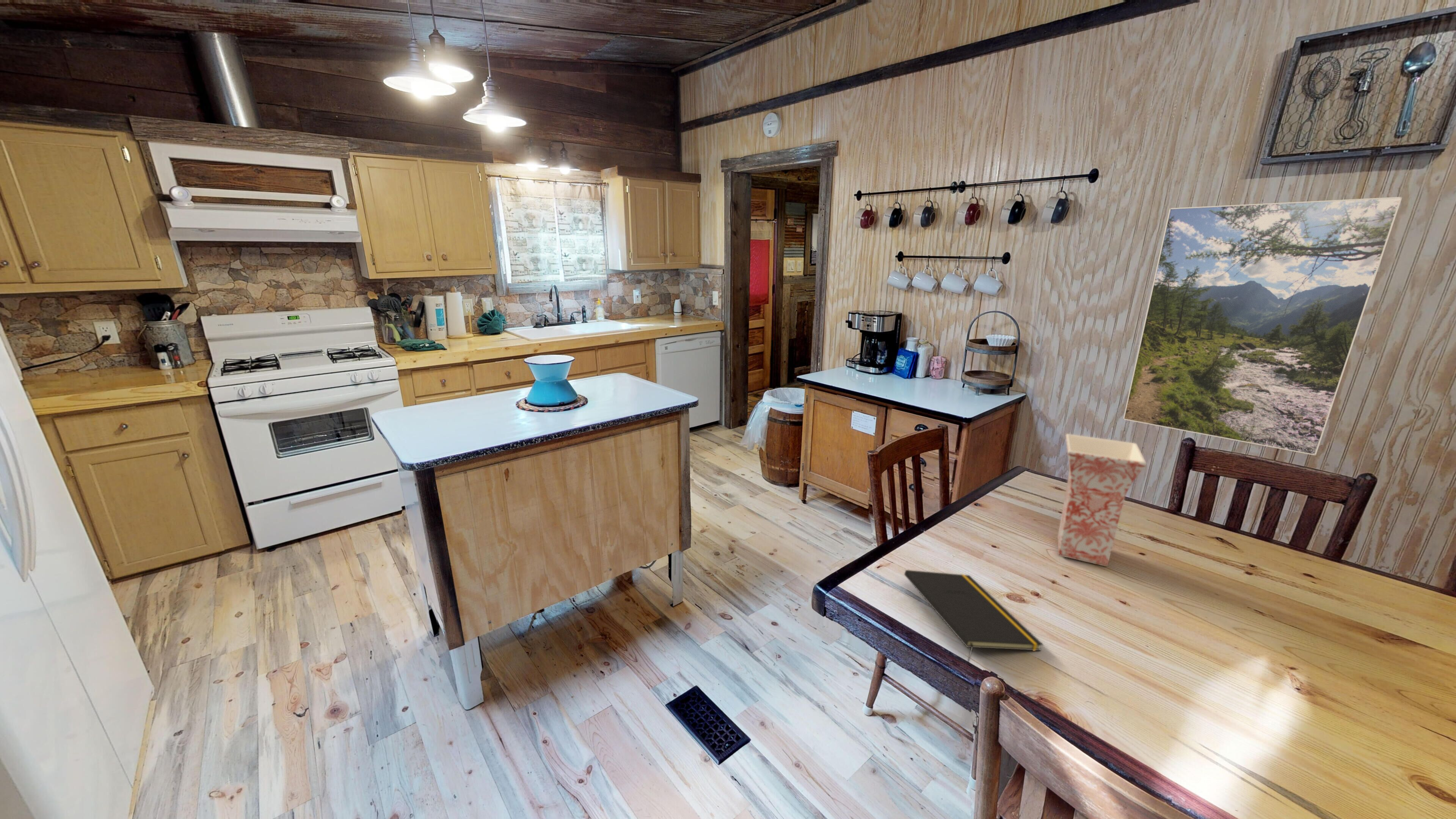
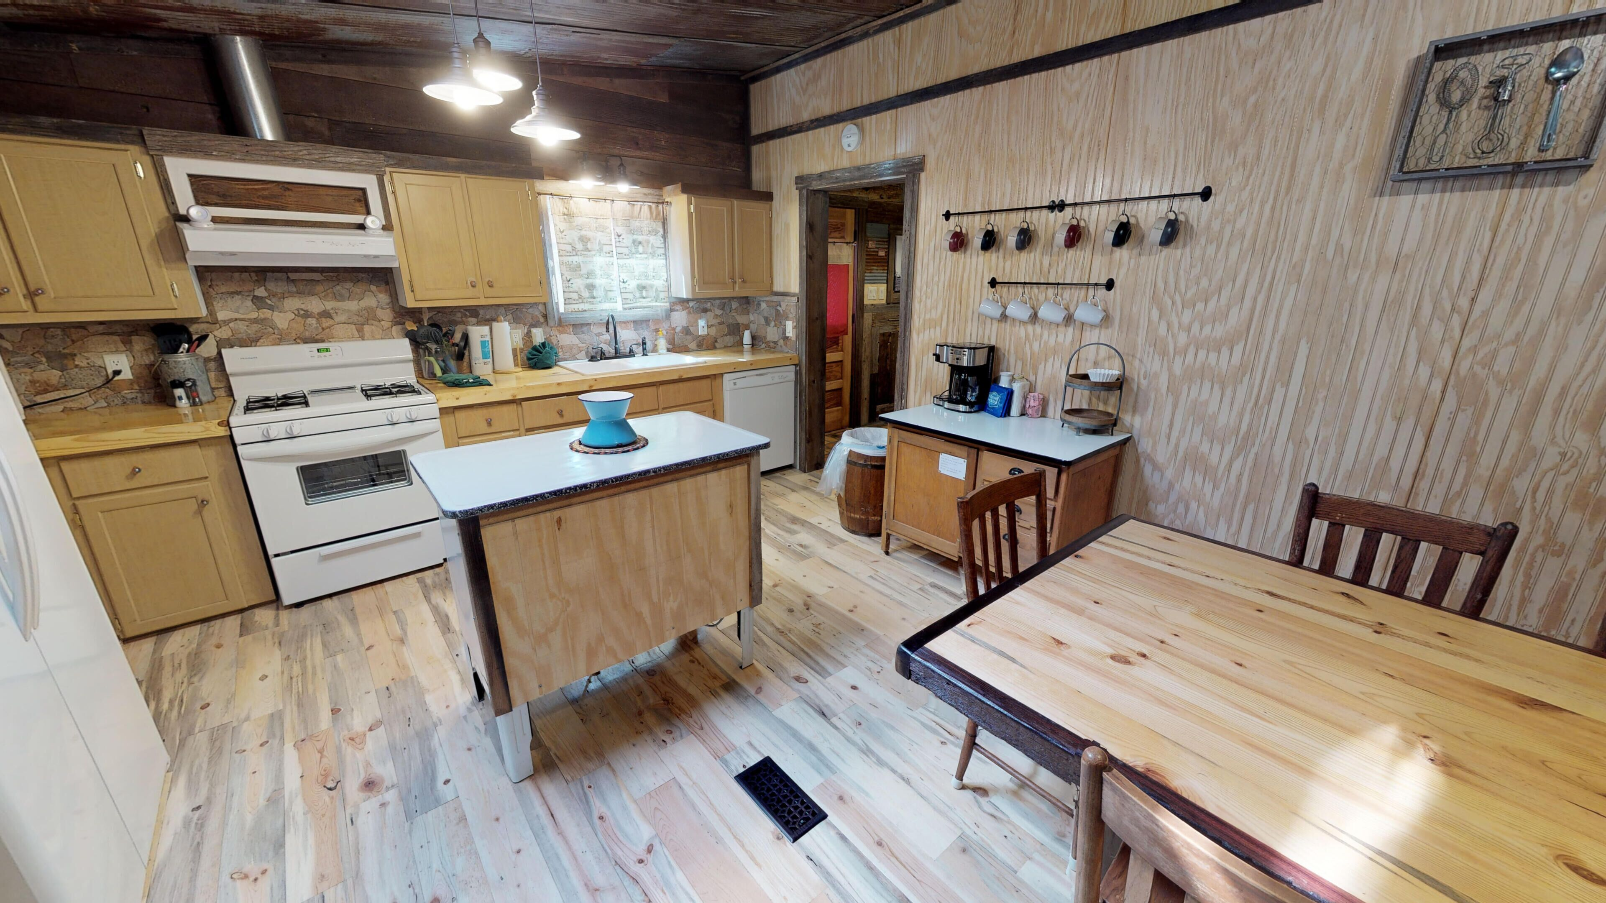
- vase [1057,434,1147,566]
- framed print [1123,196,1403,456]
- notepad [904,570,1044,665]
